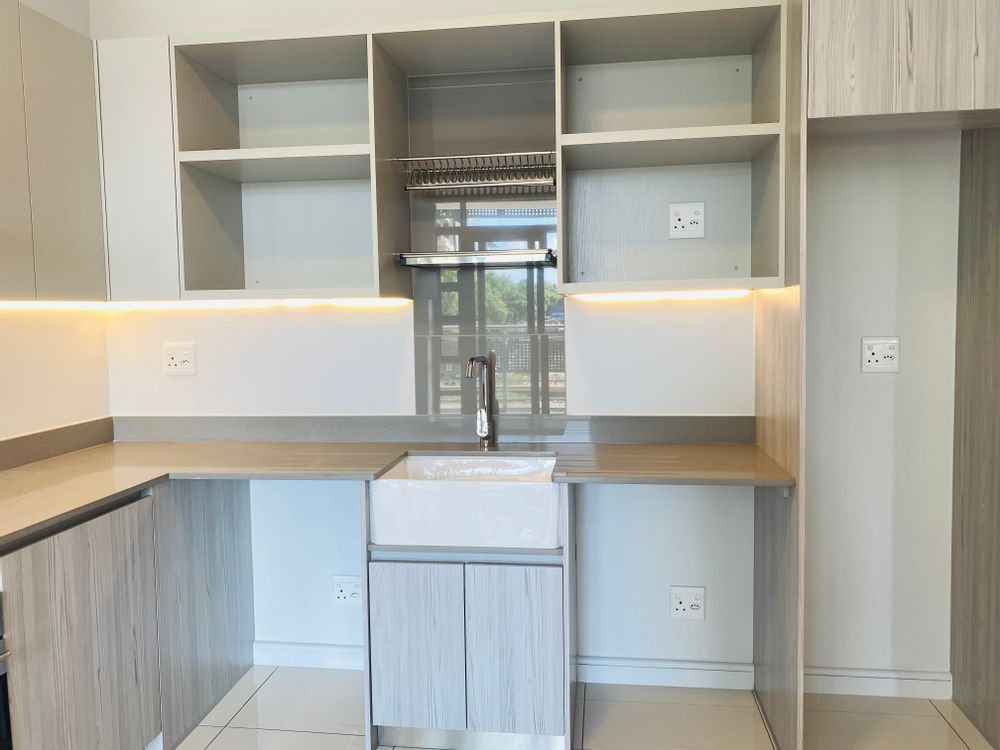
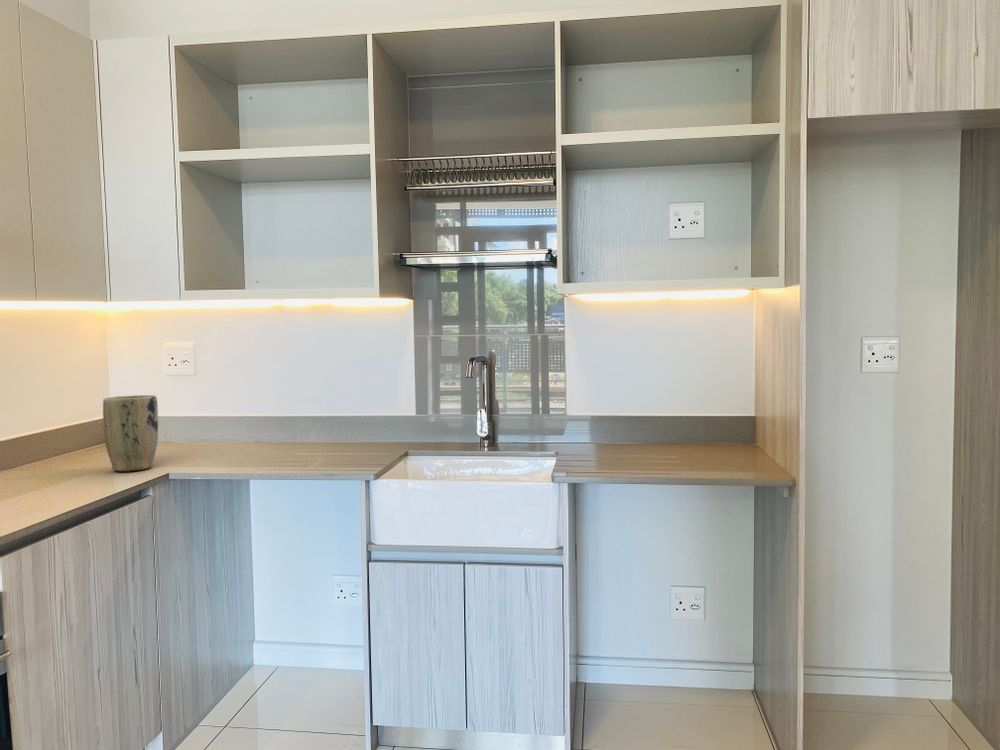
+ plant pot [102,394,159,472]
